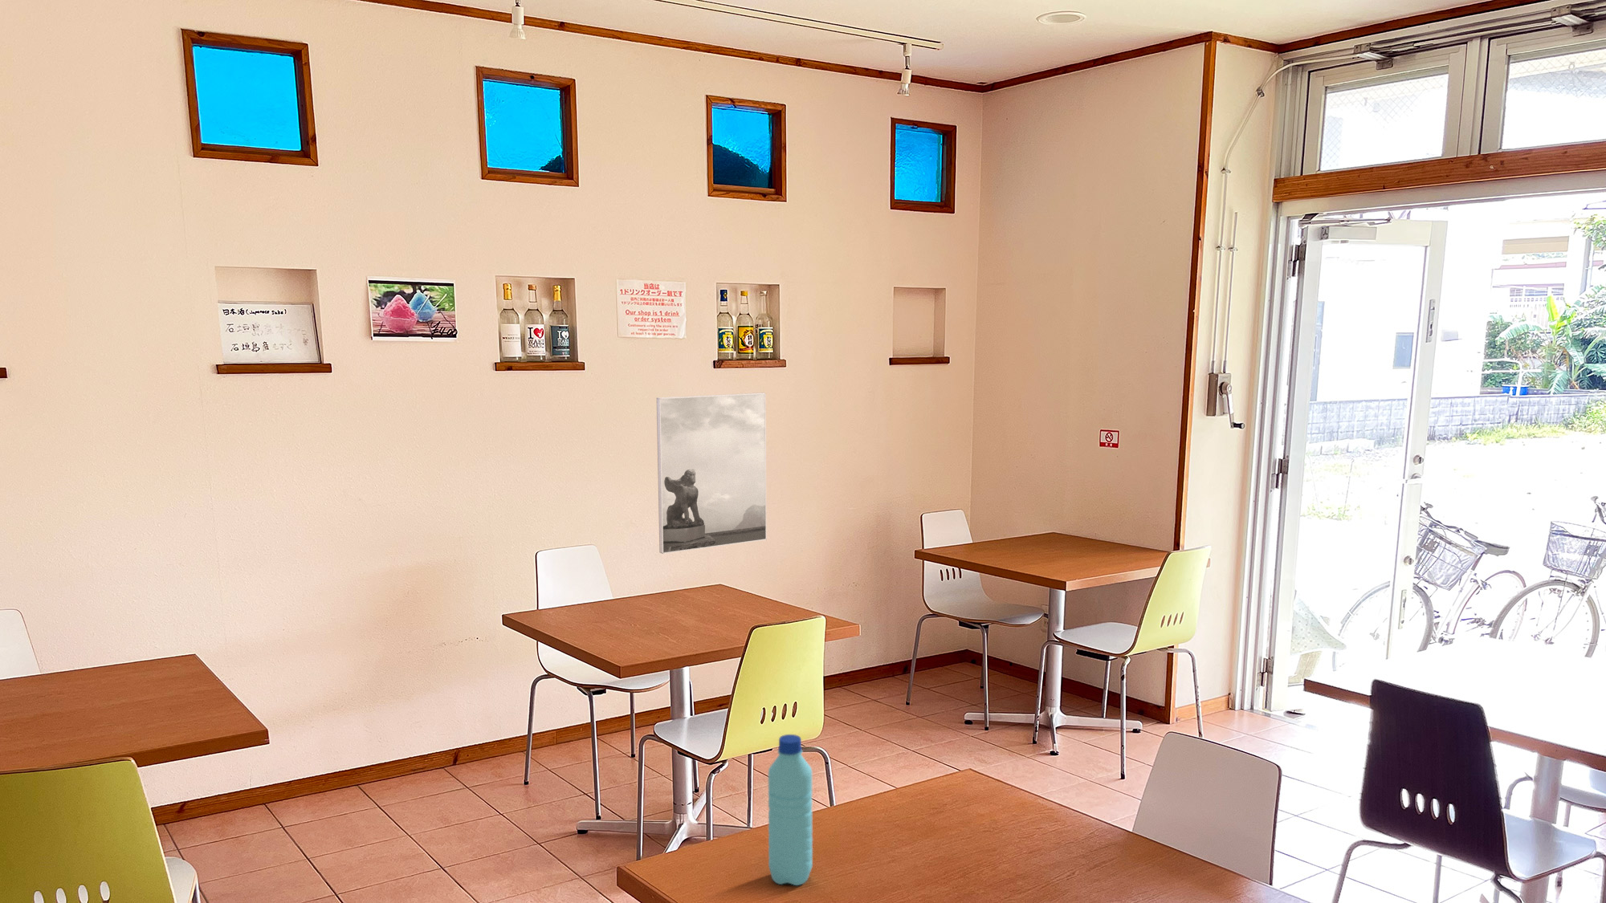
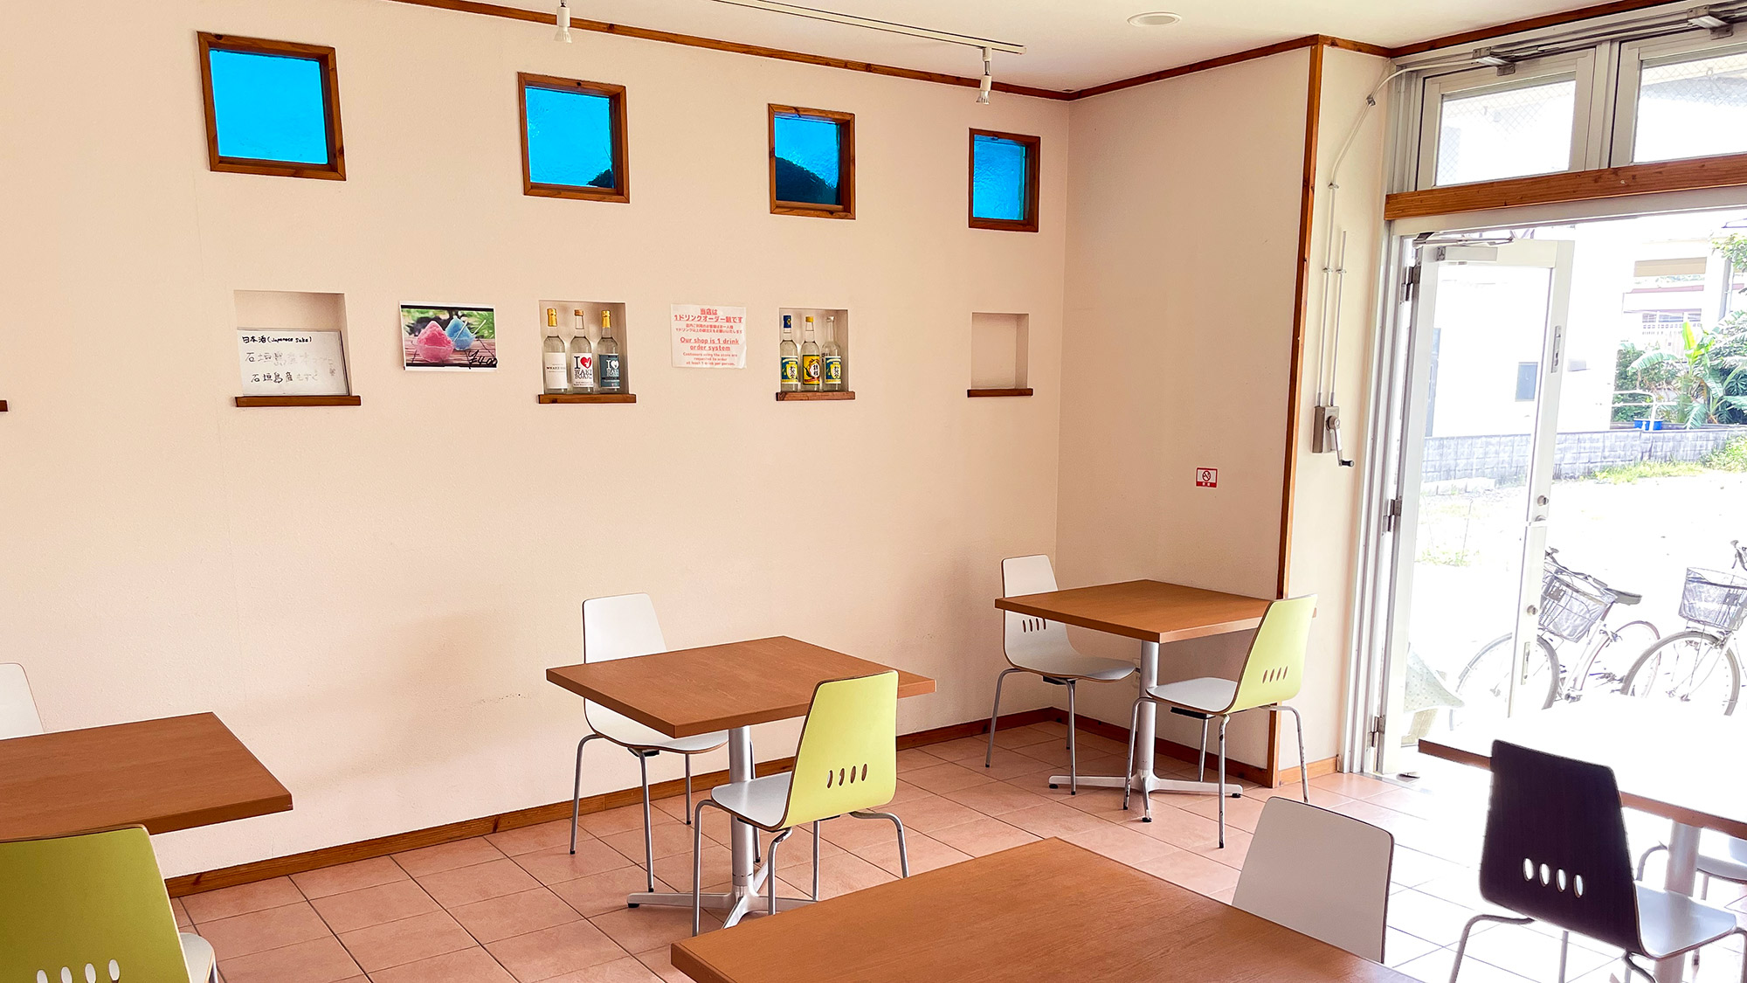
- water bottle [768,733,813,886]
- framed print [656,391,768,555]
